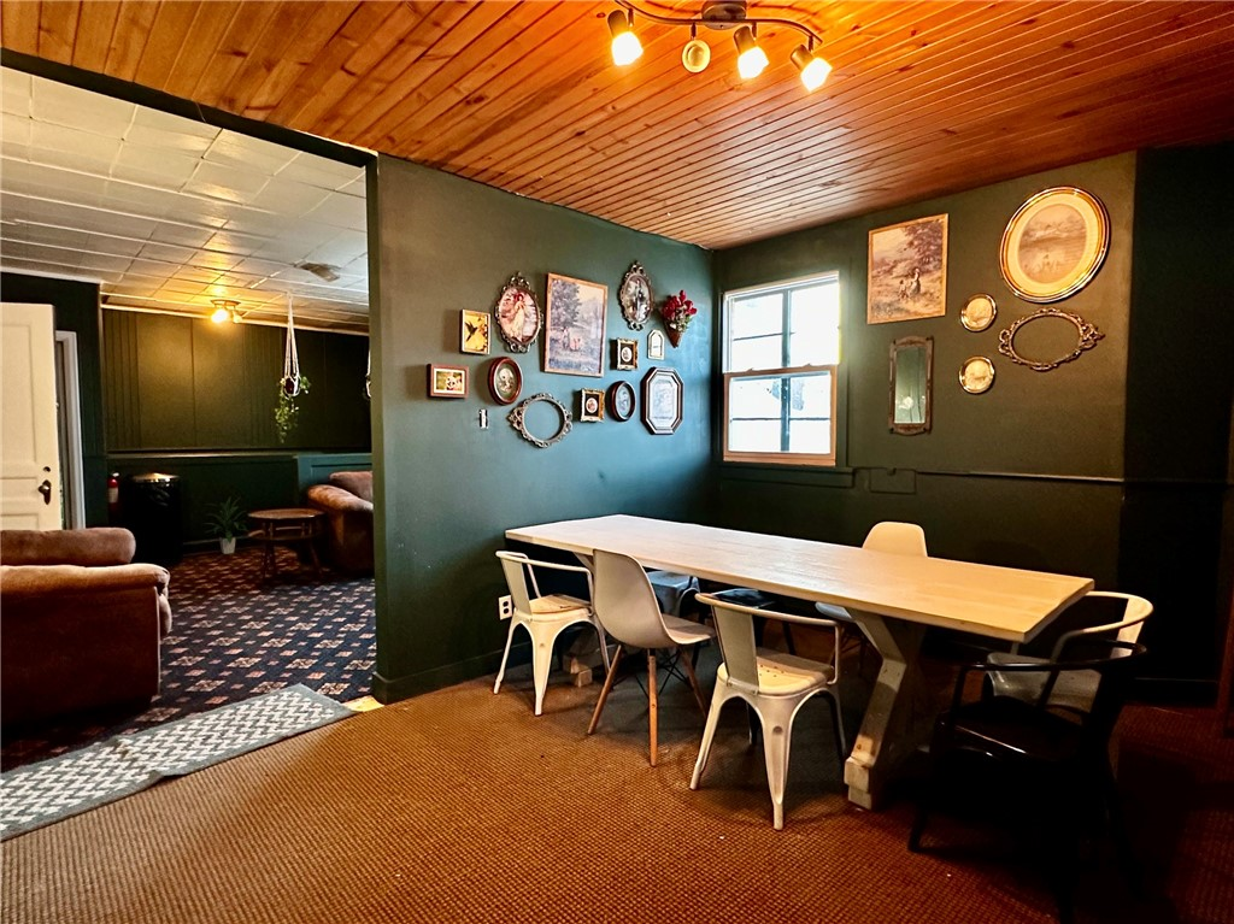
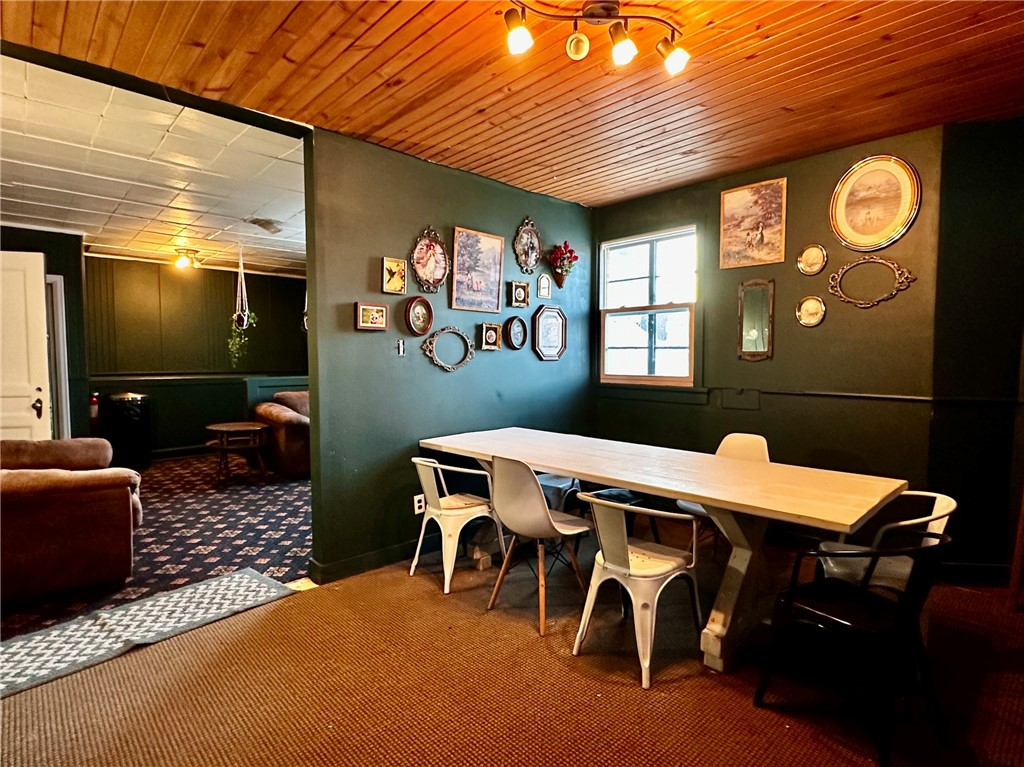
- indoor plant [200,496,249,555]
